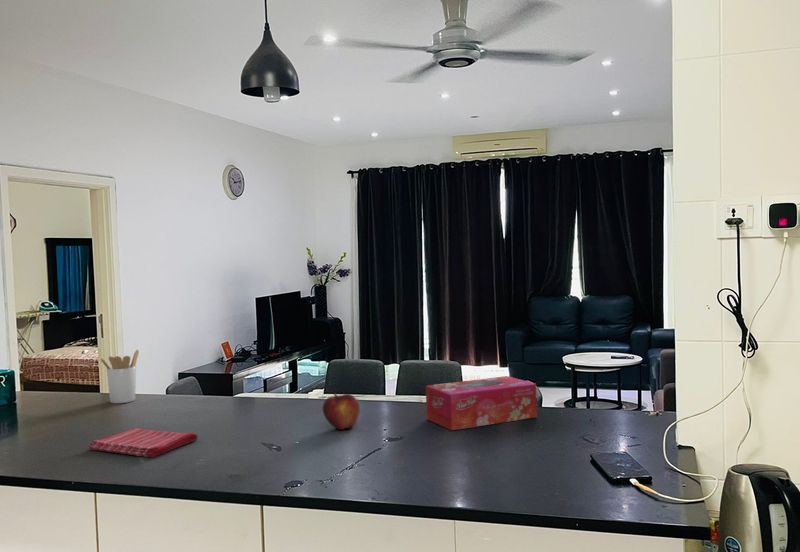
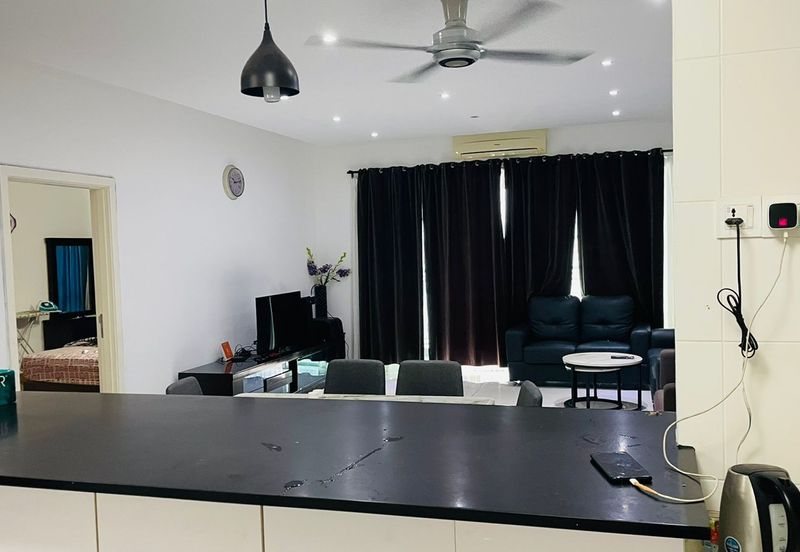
- tissue box [425,375,538,431]
- dish towel [87,427,199,458]
- fruit [322,392,361,431]
- utensil holder [99,349,140,404]
